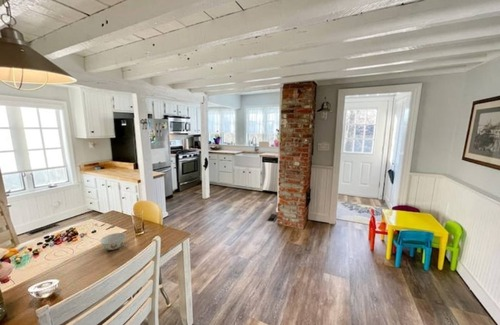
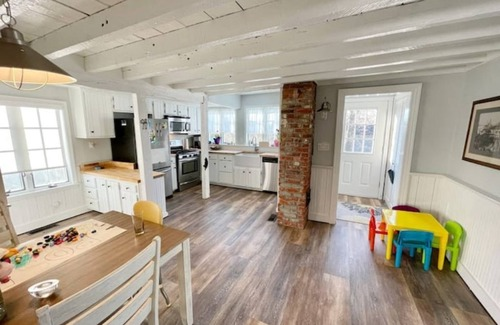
- chinaware [99,232,127,251]
